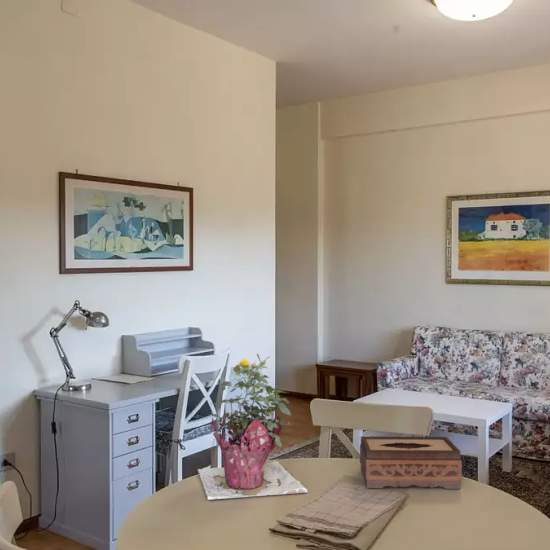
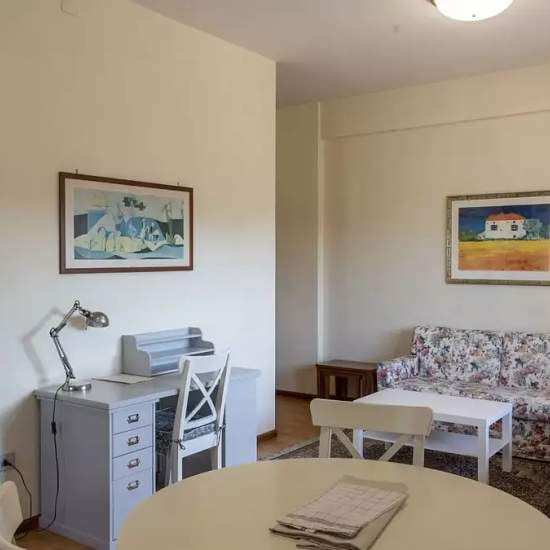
- tissue box [359,435,463,490]
- potted flower [197,353,309,501]
